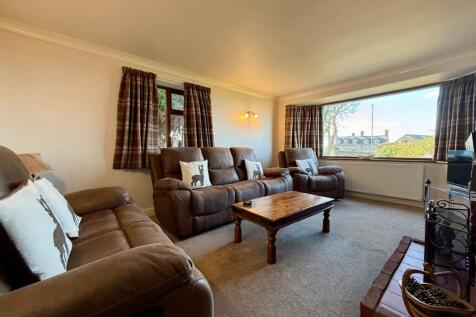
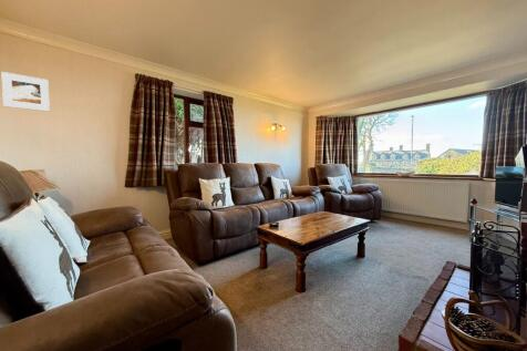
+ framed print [0,71,51,113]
